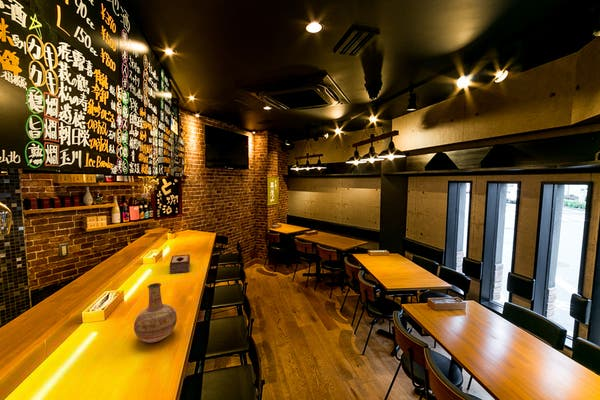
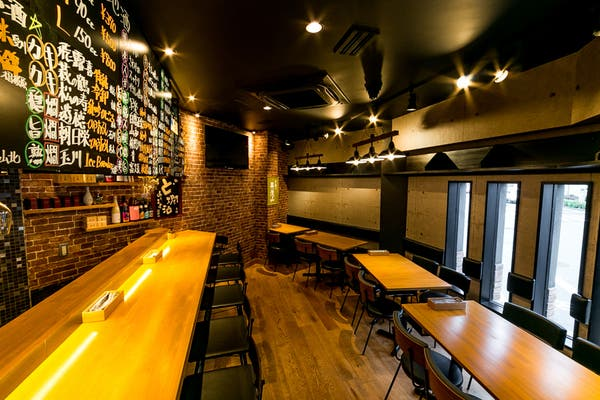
- tissue box [169,253,191,275]
- vase [133,282,178,344]
